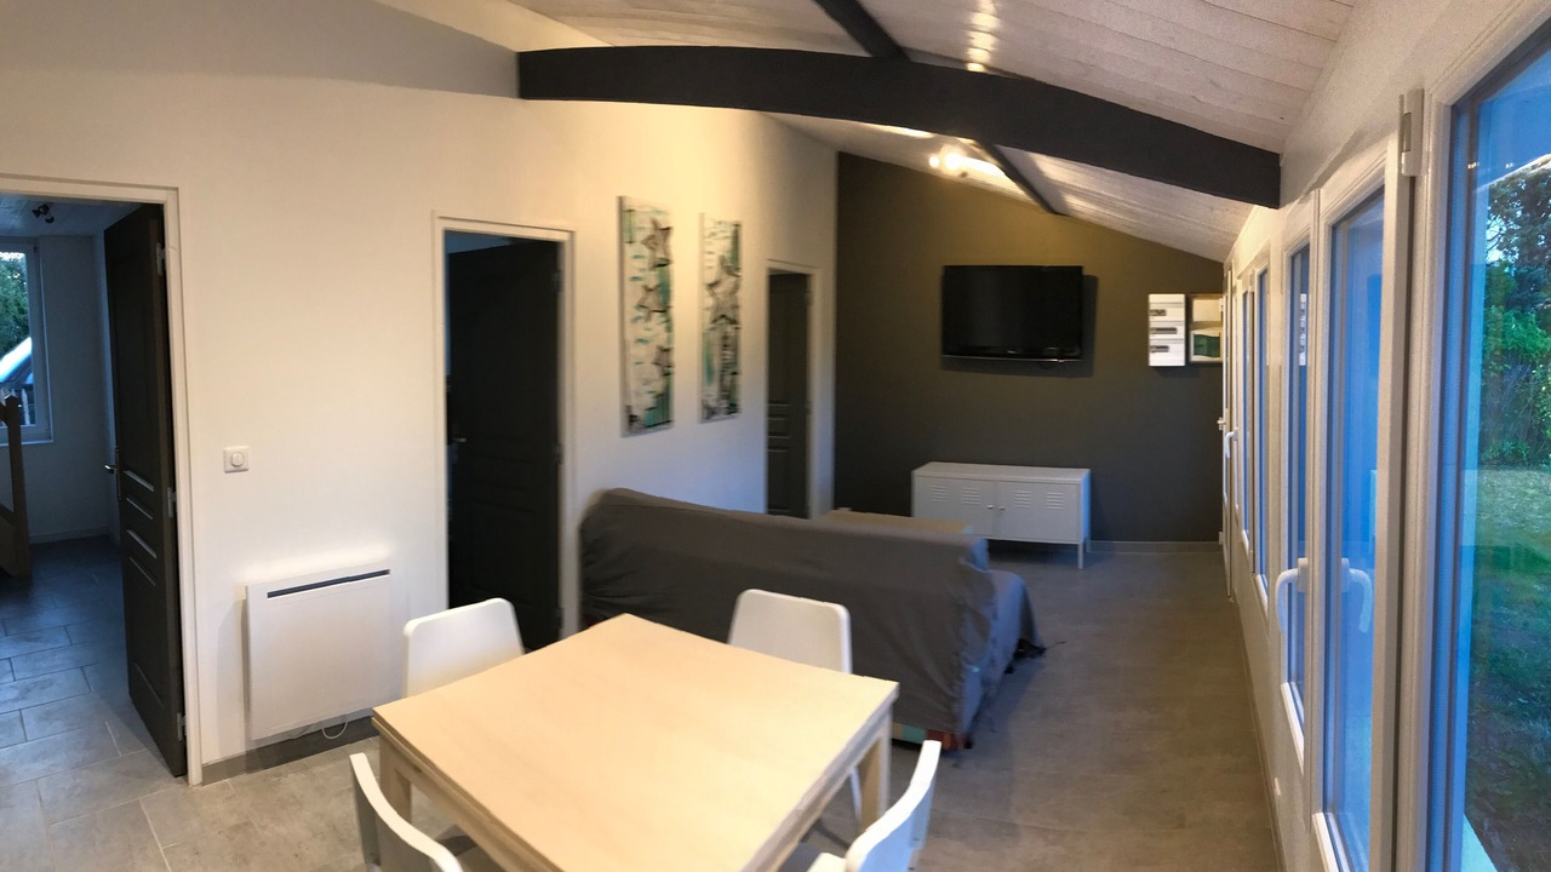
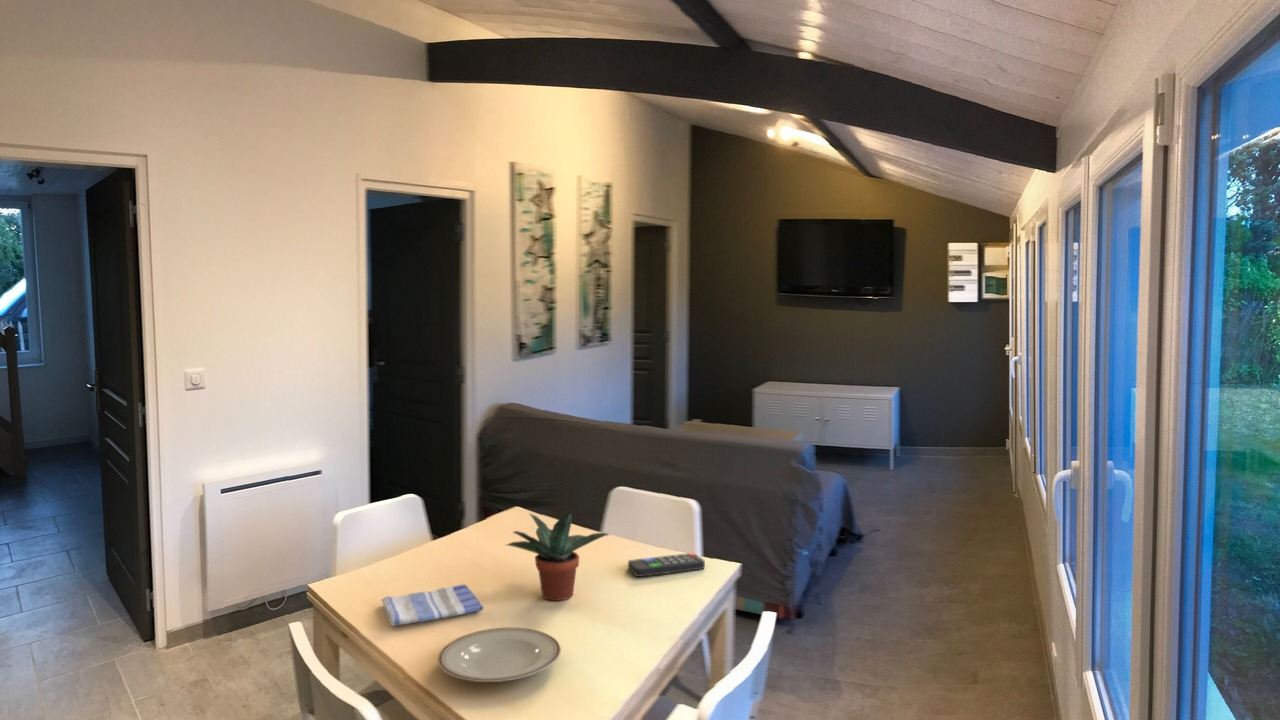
+ dish towel [380,584,484,627]
+ potted plant [506,512,611,601]
+ remote control [627,552,706,578]
+ plate [437,627,562,683]
